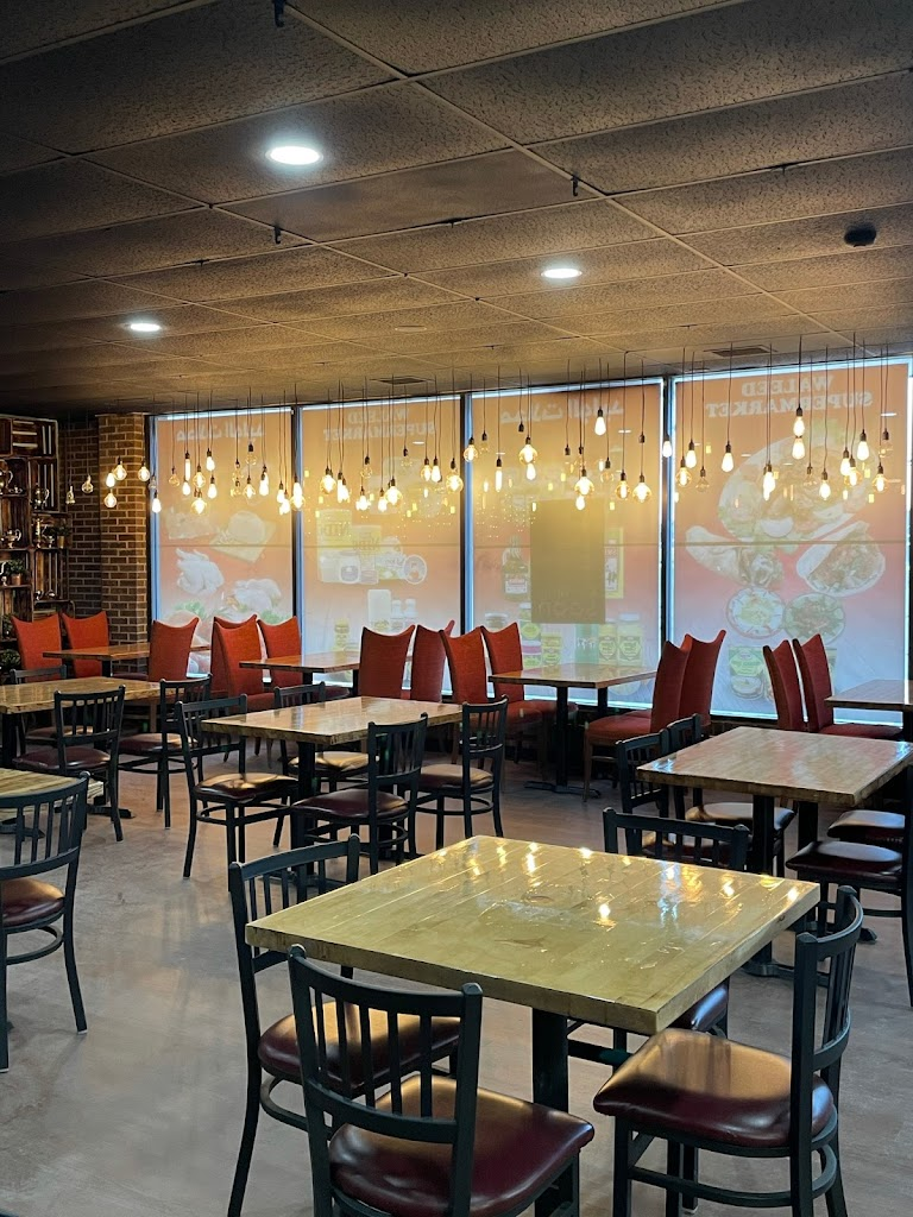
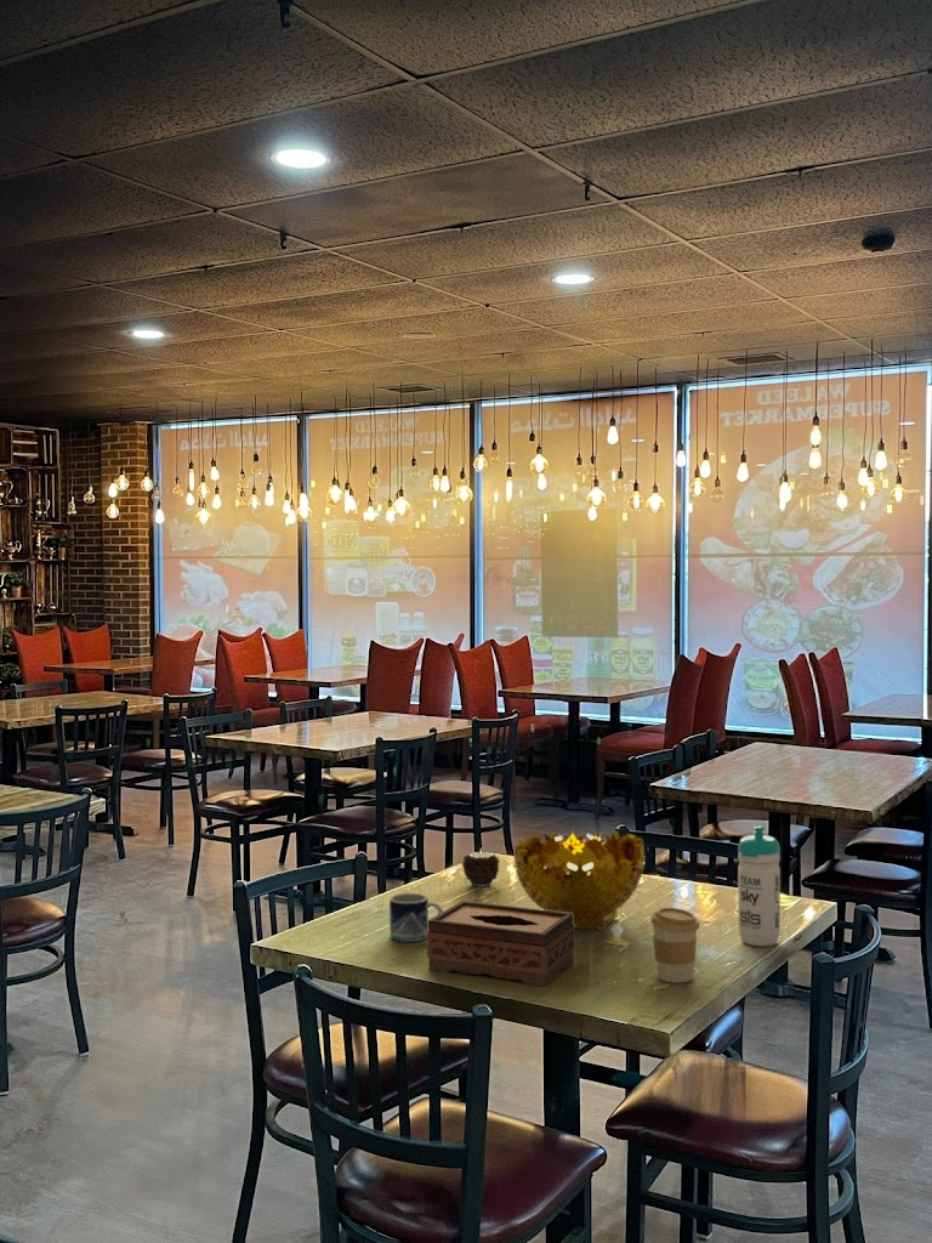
+ tissue box [426,899,576,987]
+ candle [461,847,501,887]
+ coffee cup [650,907,700,983]
+ water bottle [737,824,782,947]
+ decorative bowl [512,828,647,931]
+ mug [388,892,444,943]
